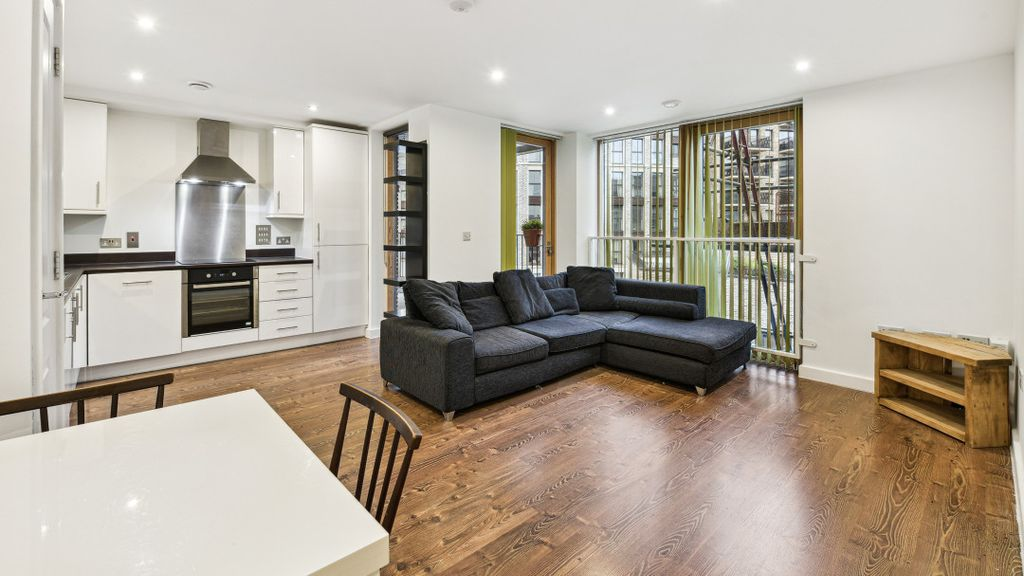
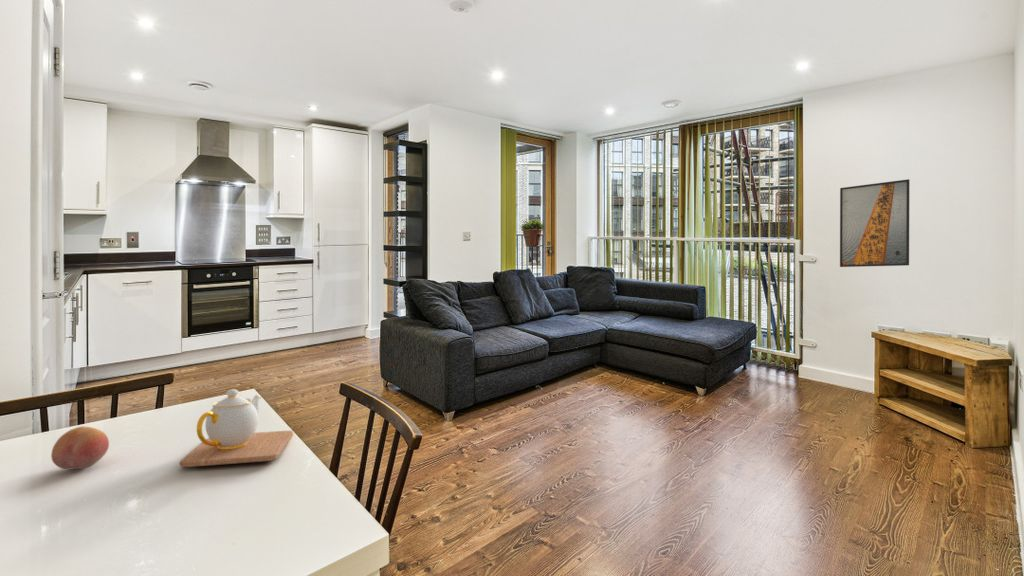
+ fruit [50,426,110,471]
+ teapot [178,388,294,468]
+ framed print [839,178,911,268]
